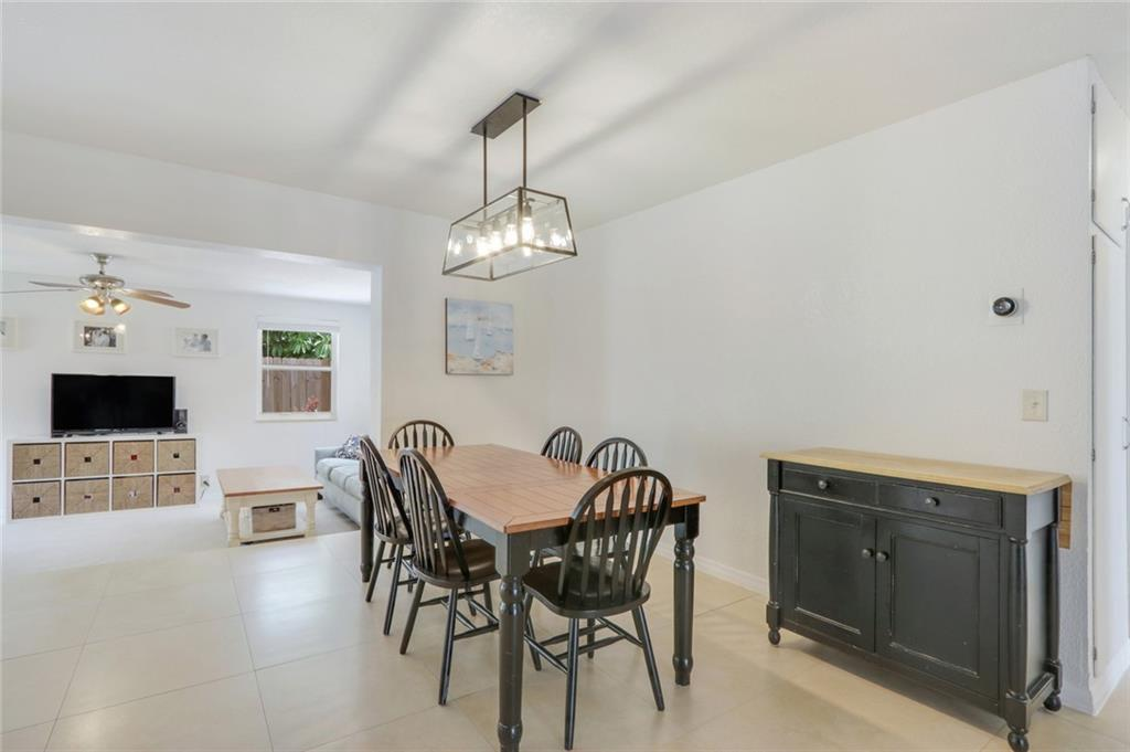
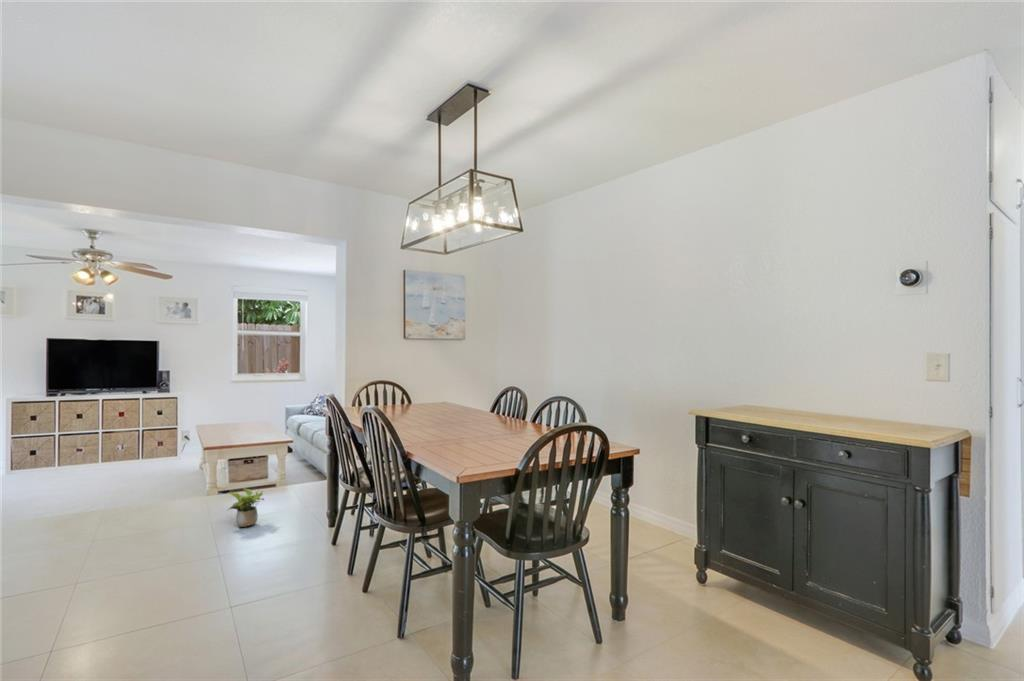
+ potted plant [227,487,265,528]
